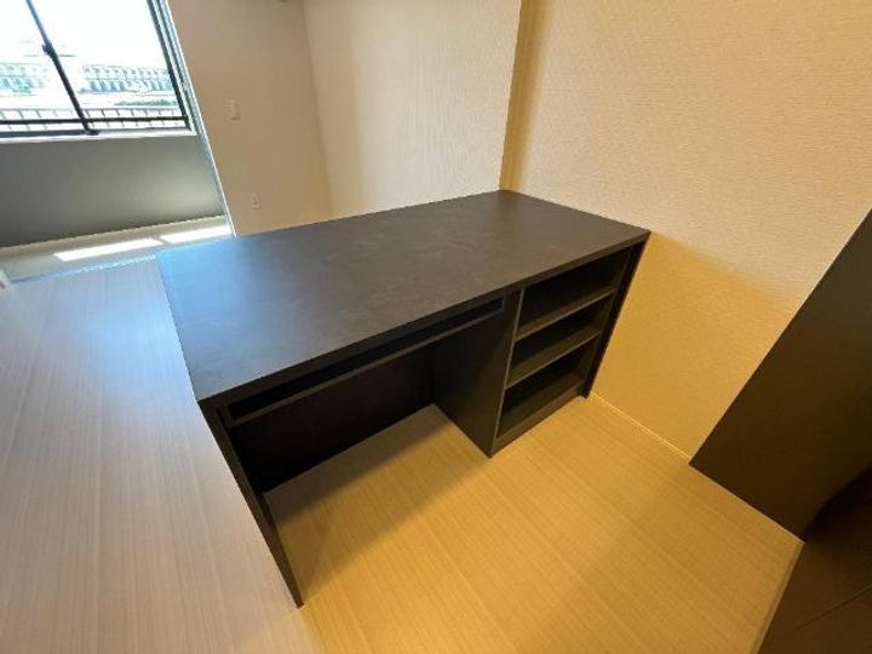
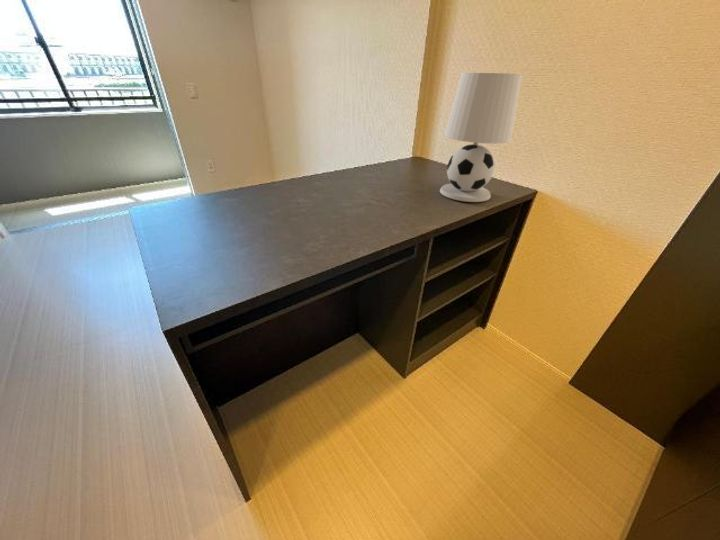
+ table lamp [439,72,523,203]
